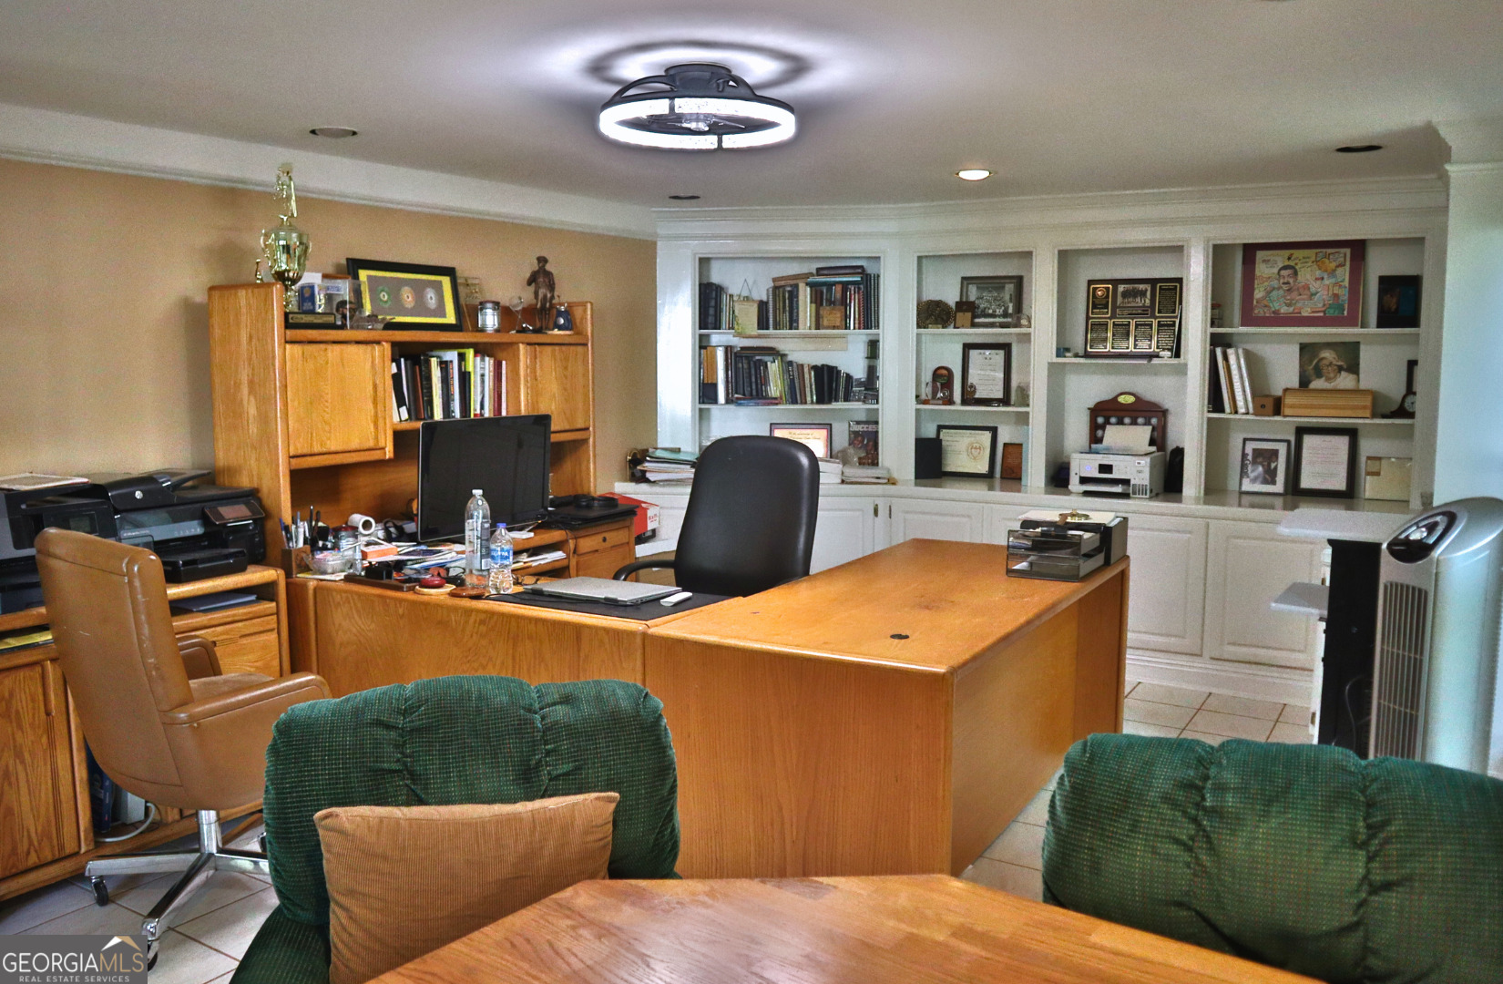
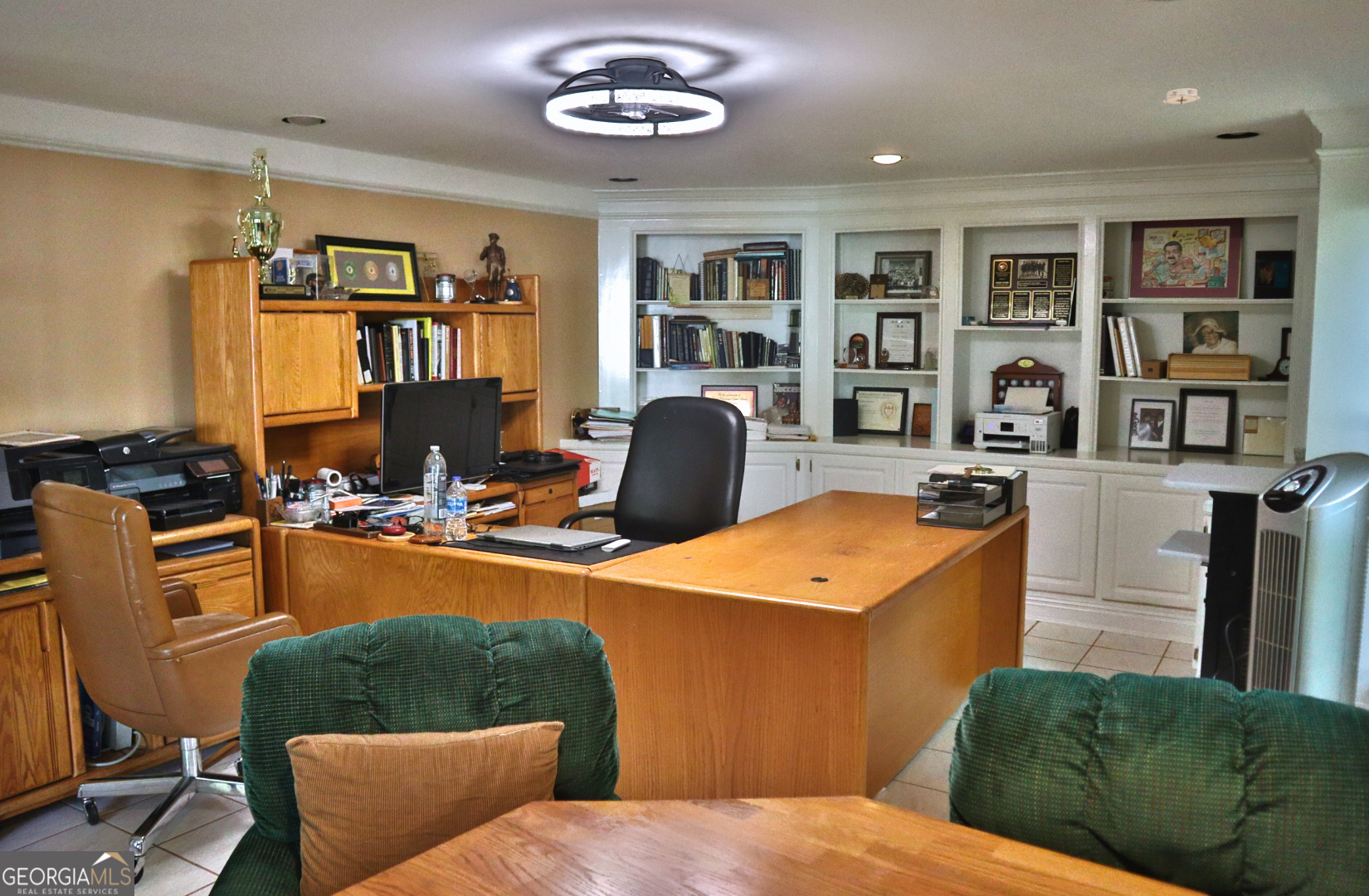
+ smoke detector [1162,88,1201,106]
